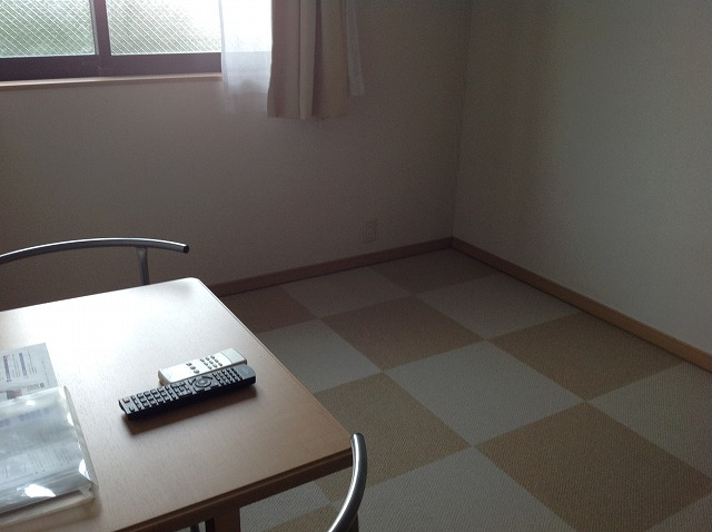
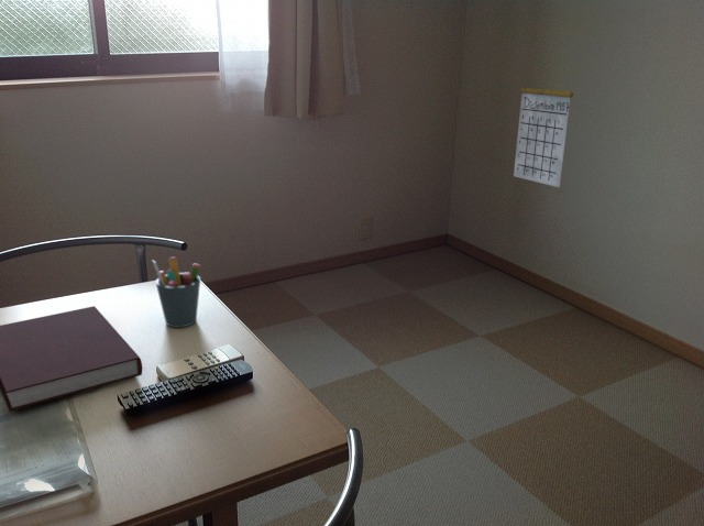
+ calendar [513,65,574,188]
+ pen holder [151,256,201,328]
+ notebook [0,305,143,412]
